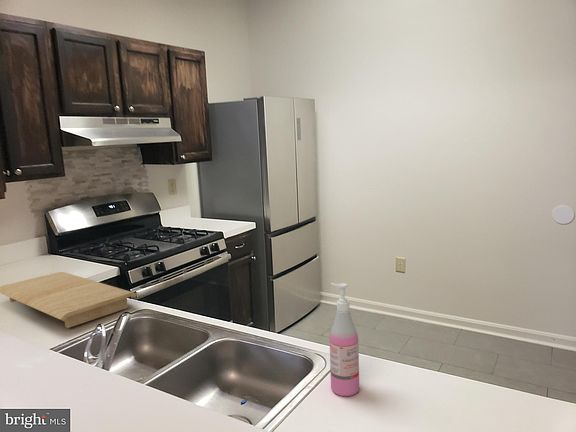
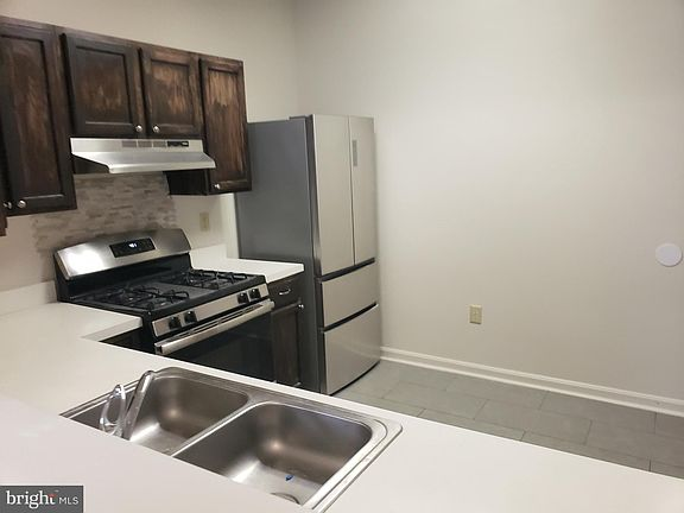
- cutting board [0,271,138,329]
- soap dispenser [329,282,360,397]
